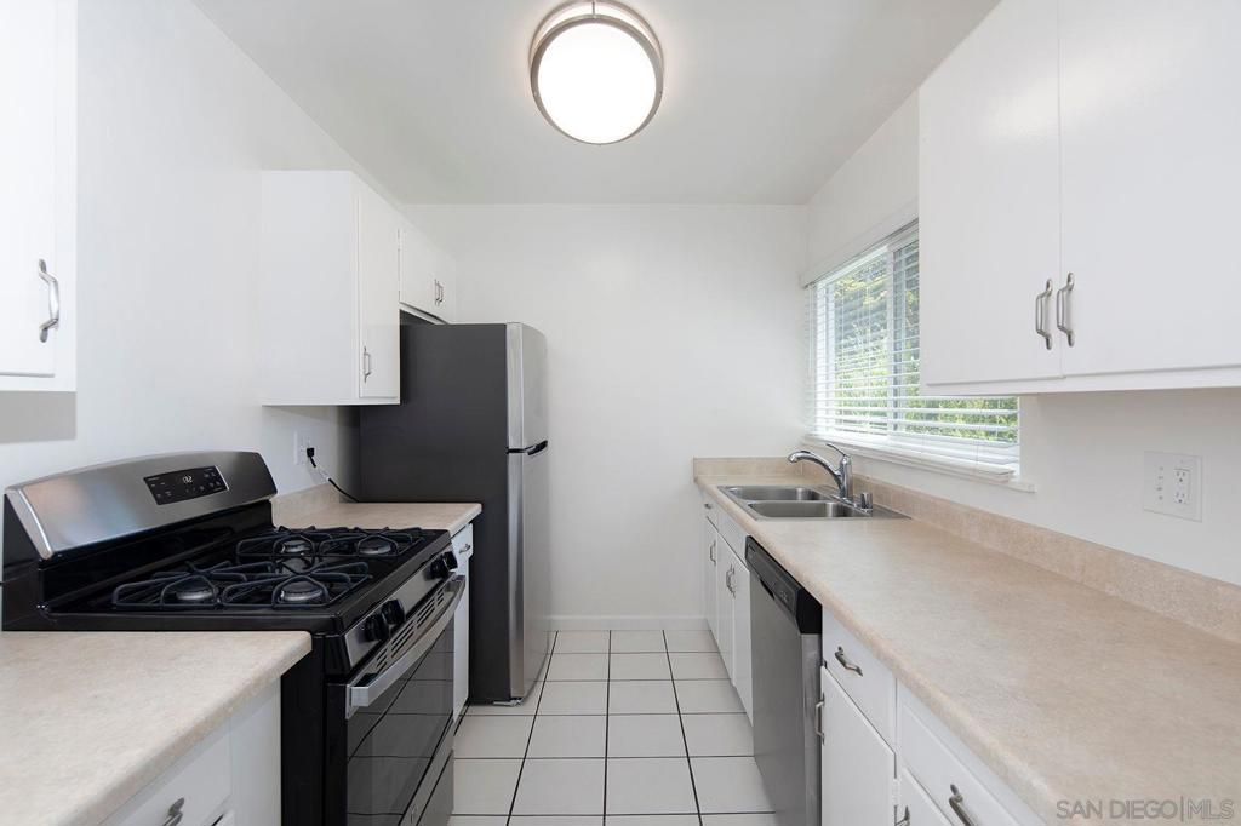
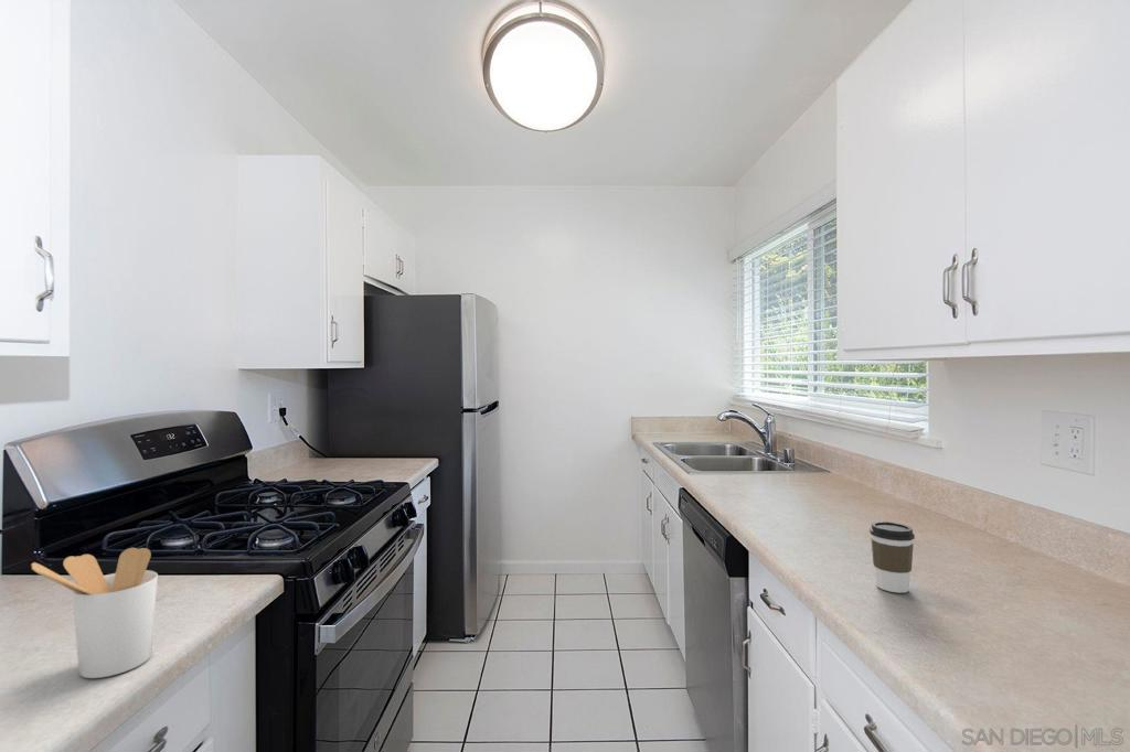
+ utensil holder [30,547,159,679]
+ coffee cup [868,520,916,594]
